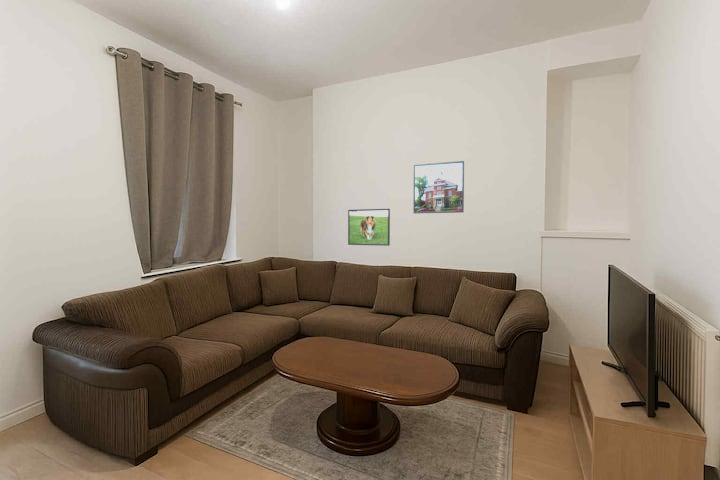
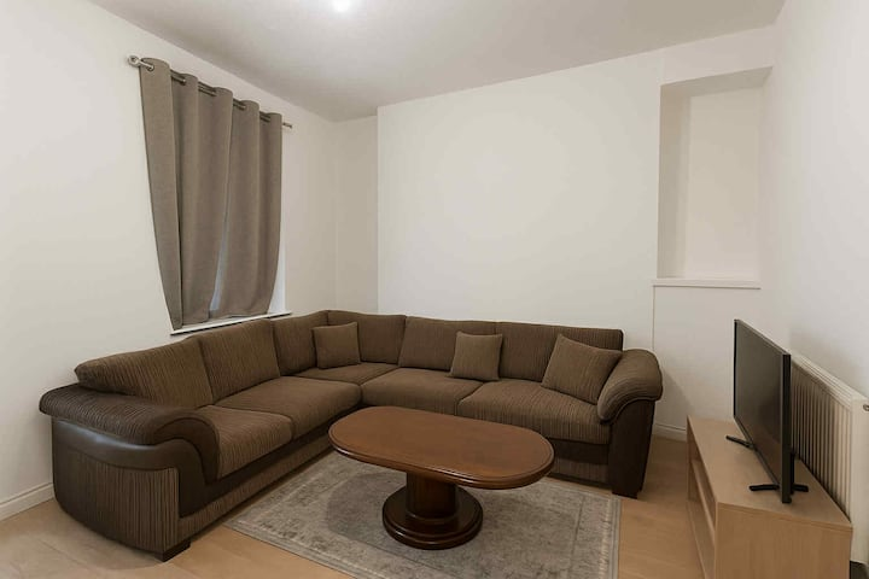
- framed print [347,208,391,247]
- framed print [413,160,465,214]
